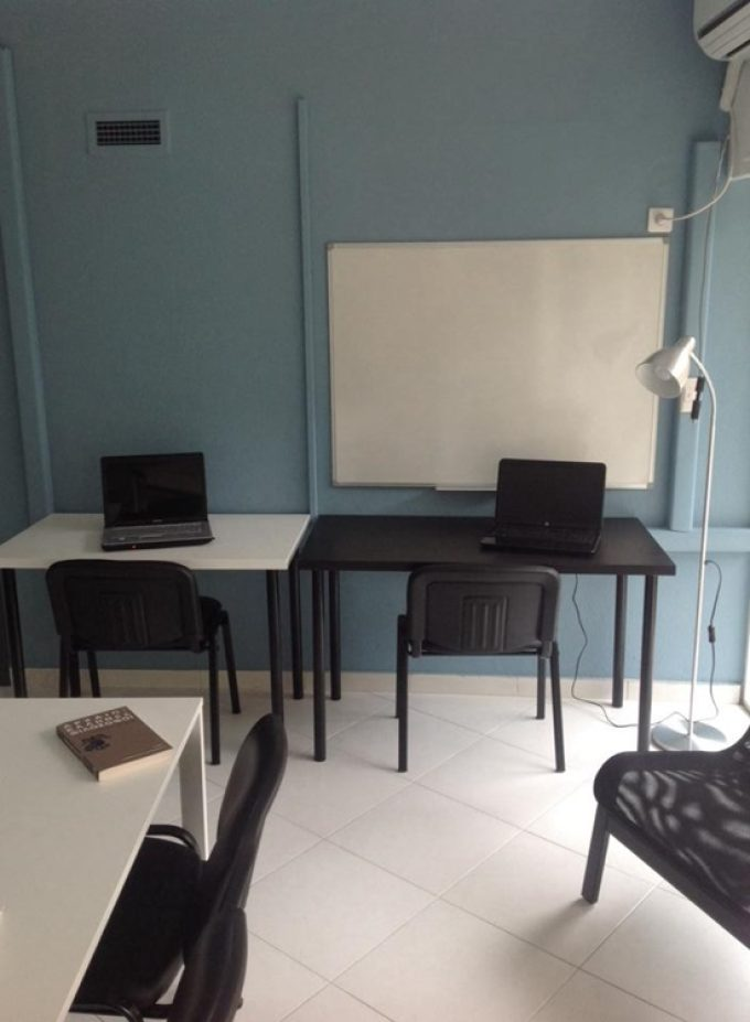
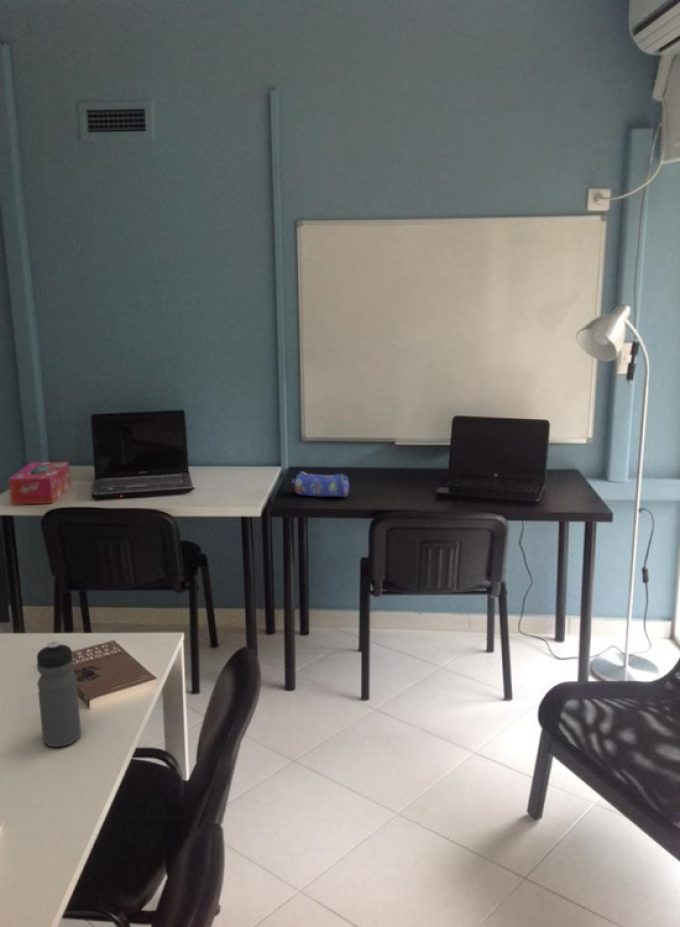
+ tissue box [8,460,72,506]
+ pencil case [291,470,350,498]
+ water bottle [36,640,82,748]
